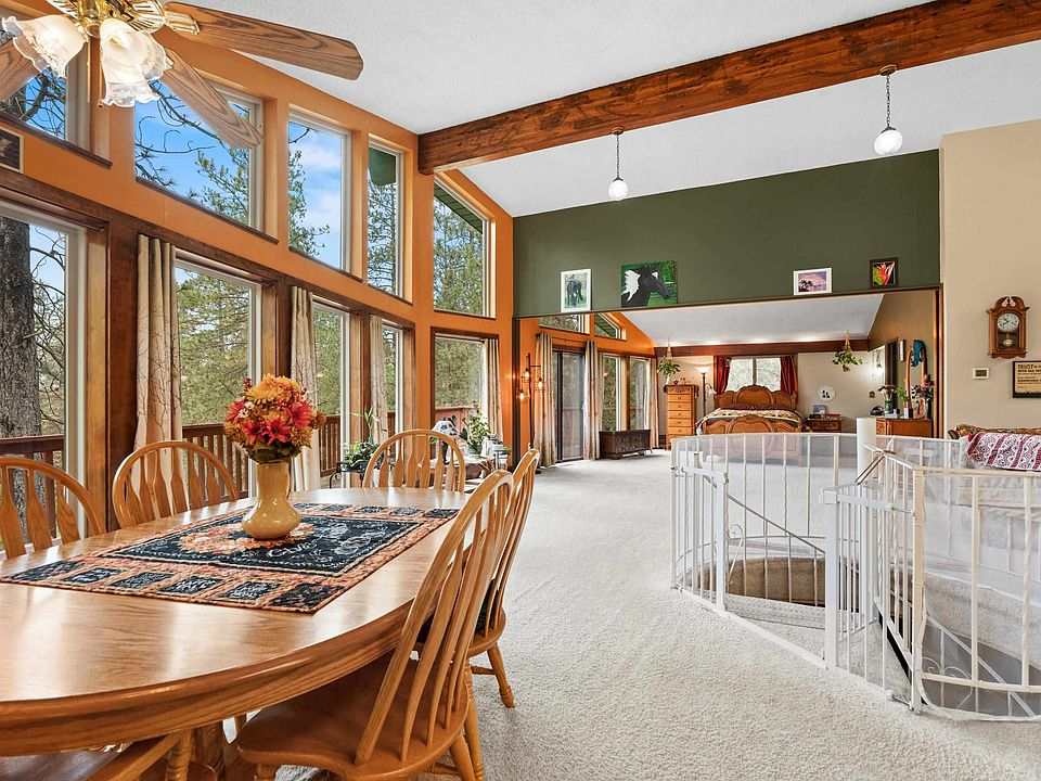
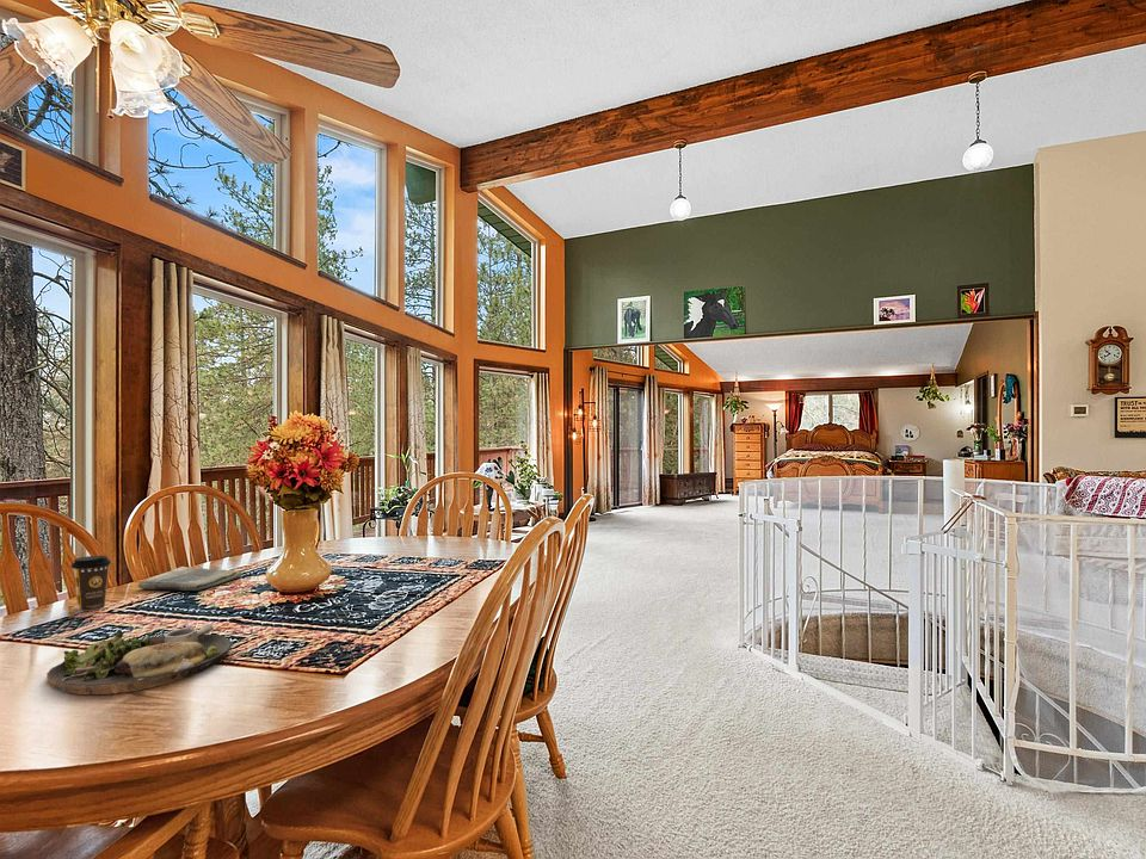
+ dinner plate [45,623,233,696]
+ coffee cup [69,555,112,612]
+ dish towel [137,566,244,592]
